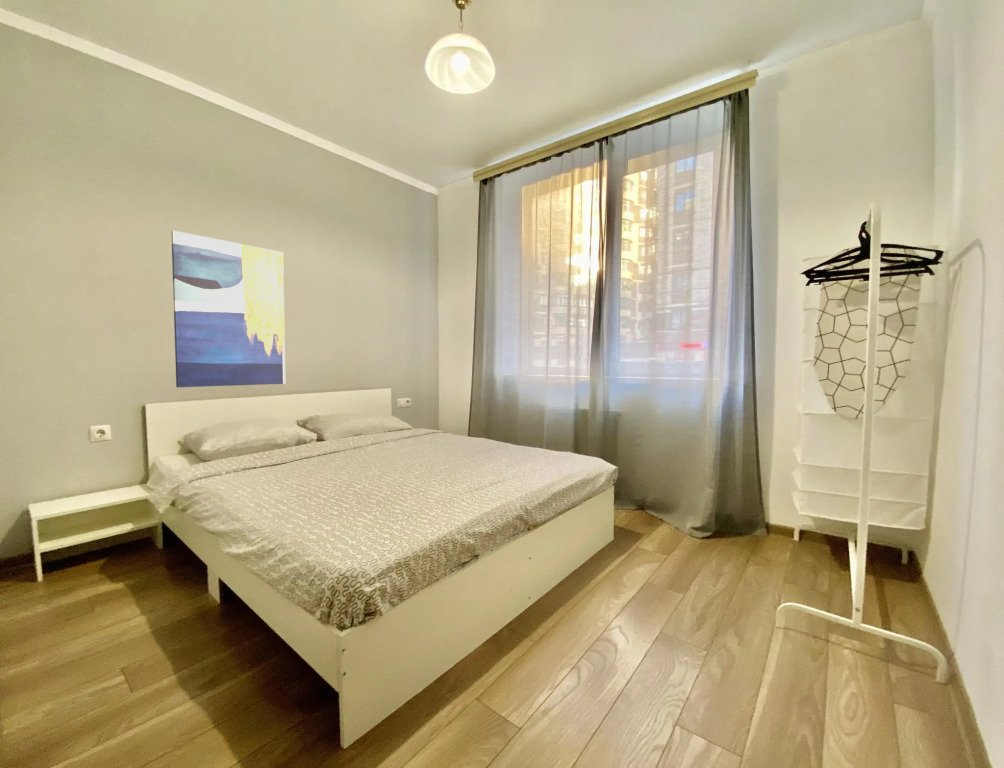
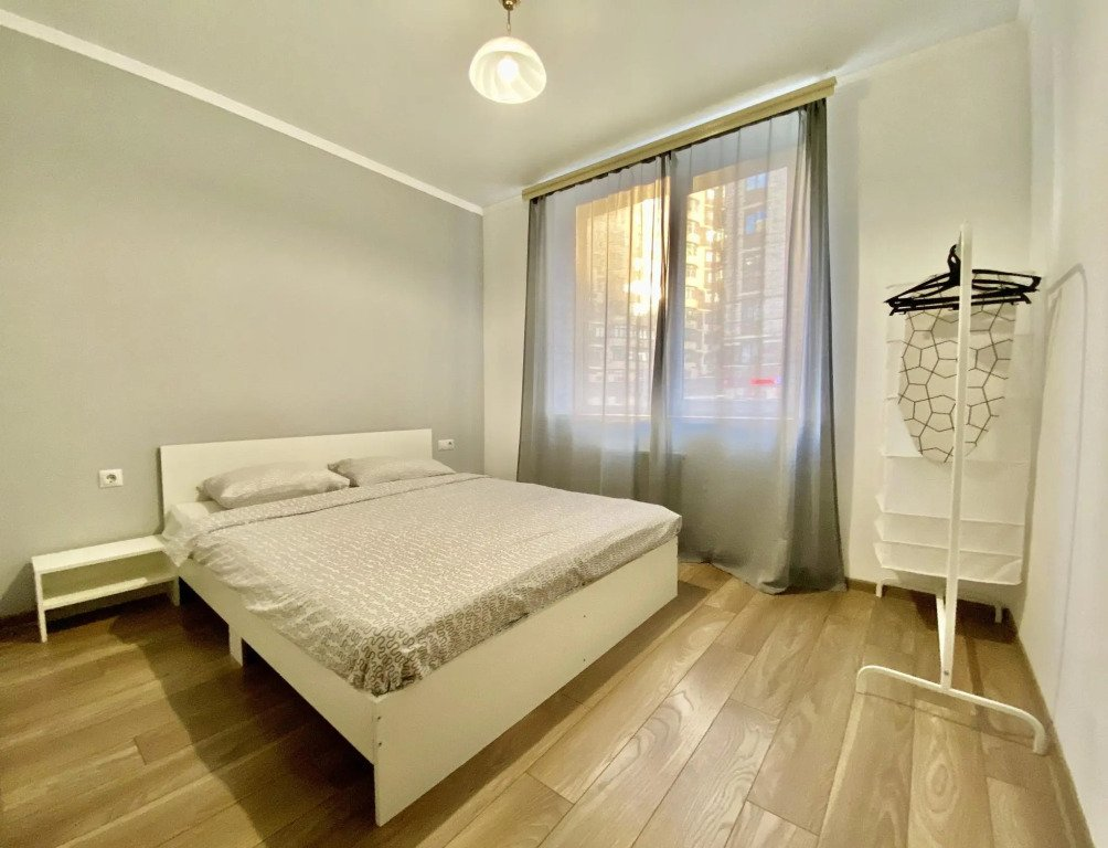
- wall art [170,230,286,388]
